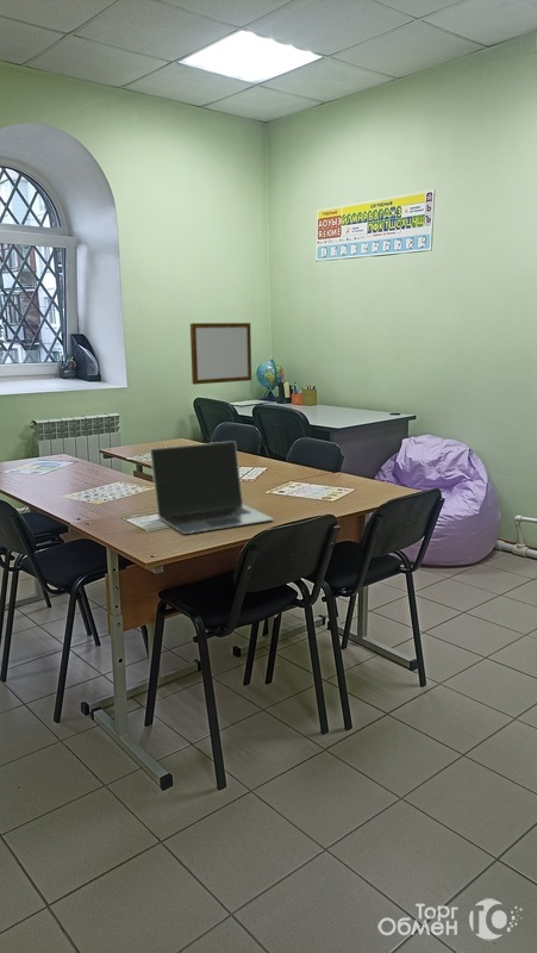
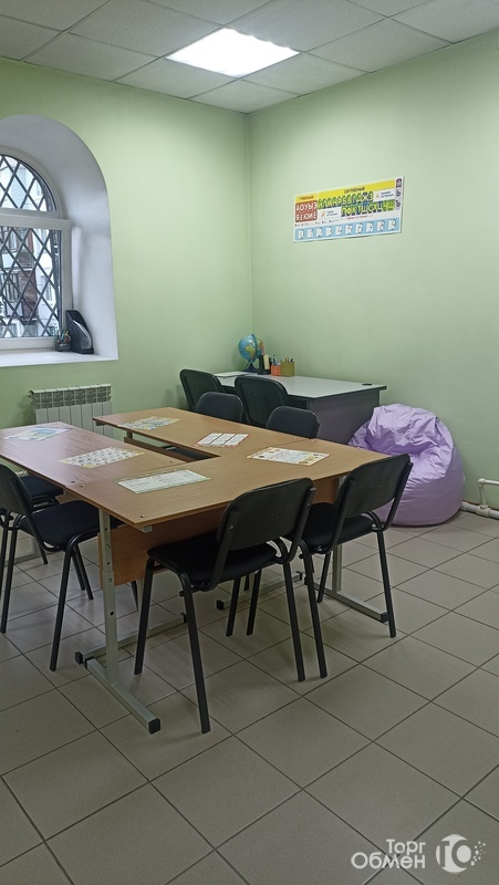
- writing board [189,322,252,386]
- laptop [149,440,275,535]
